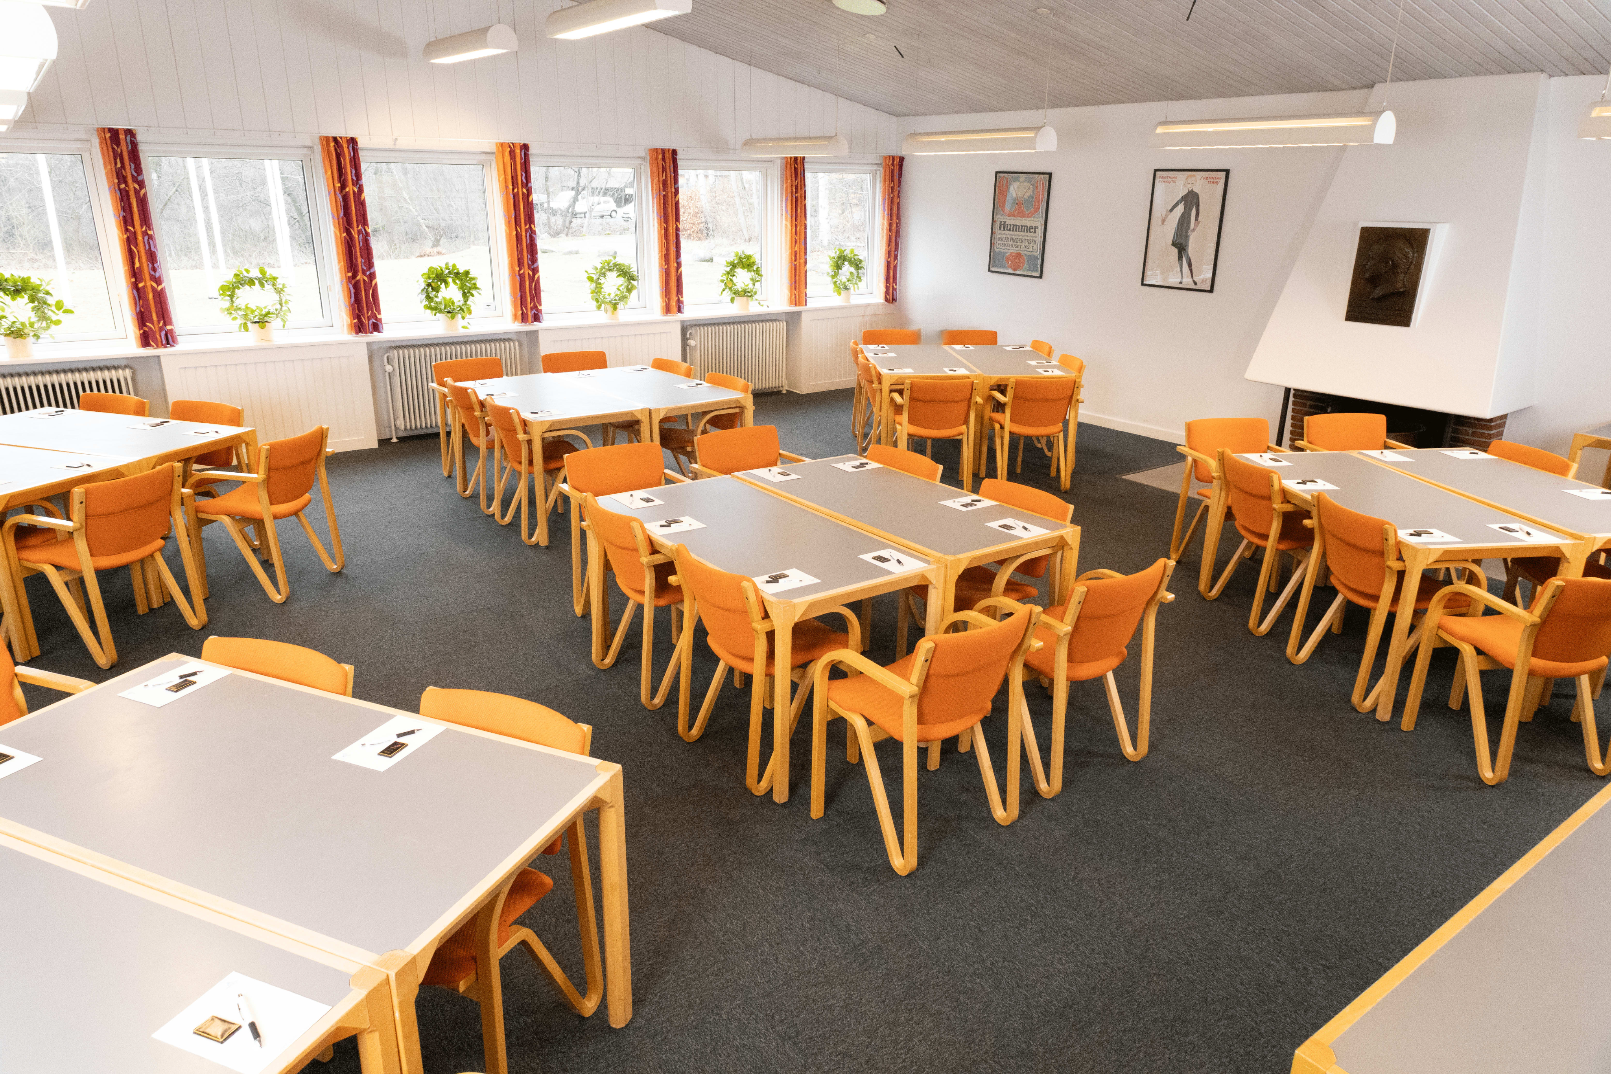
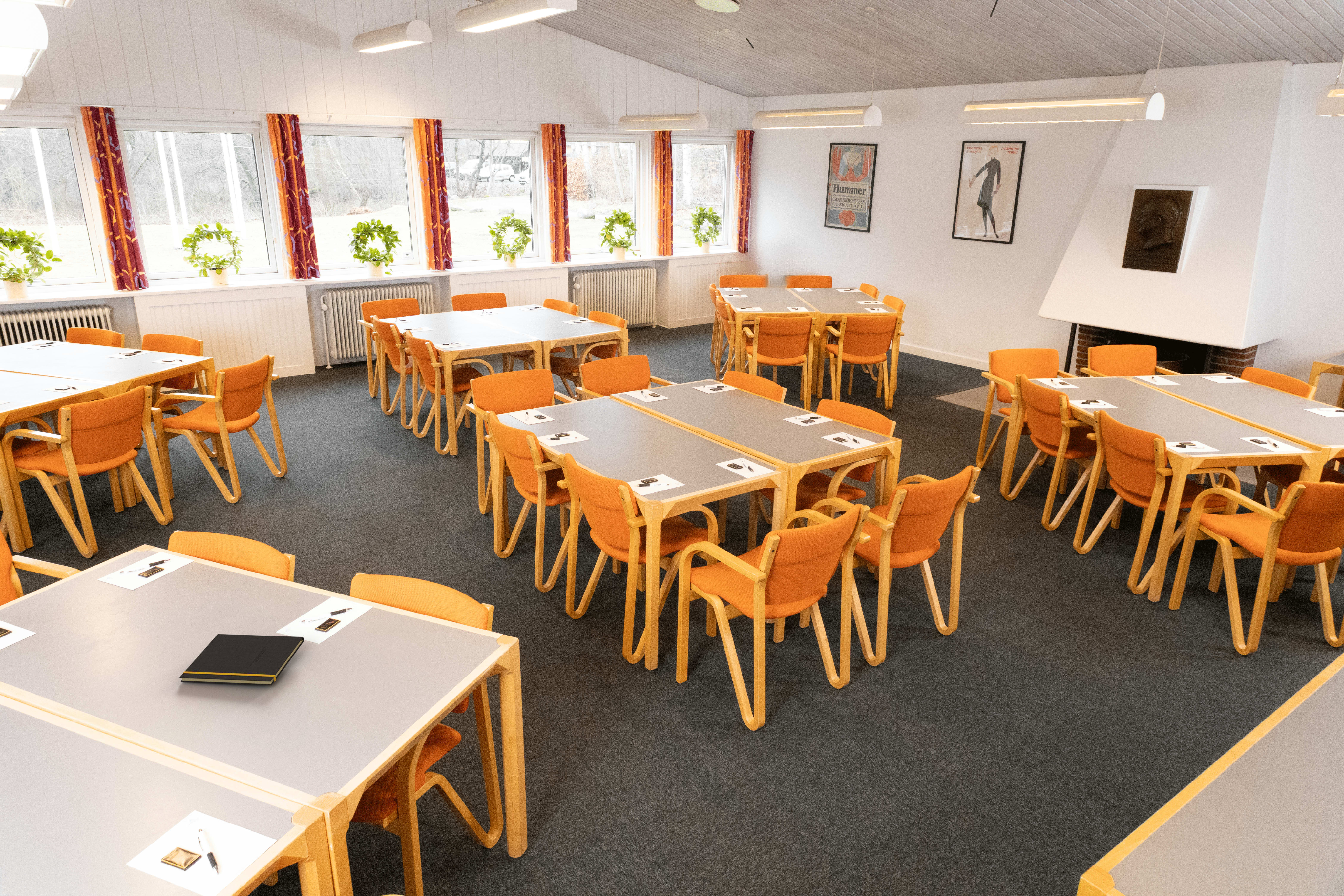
+ notepad [179,634,305,686]
